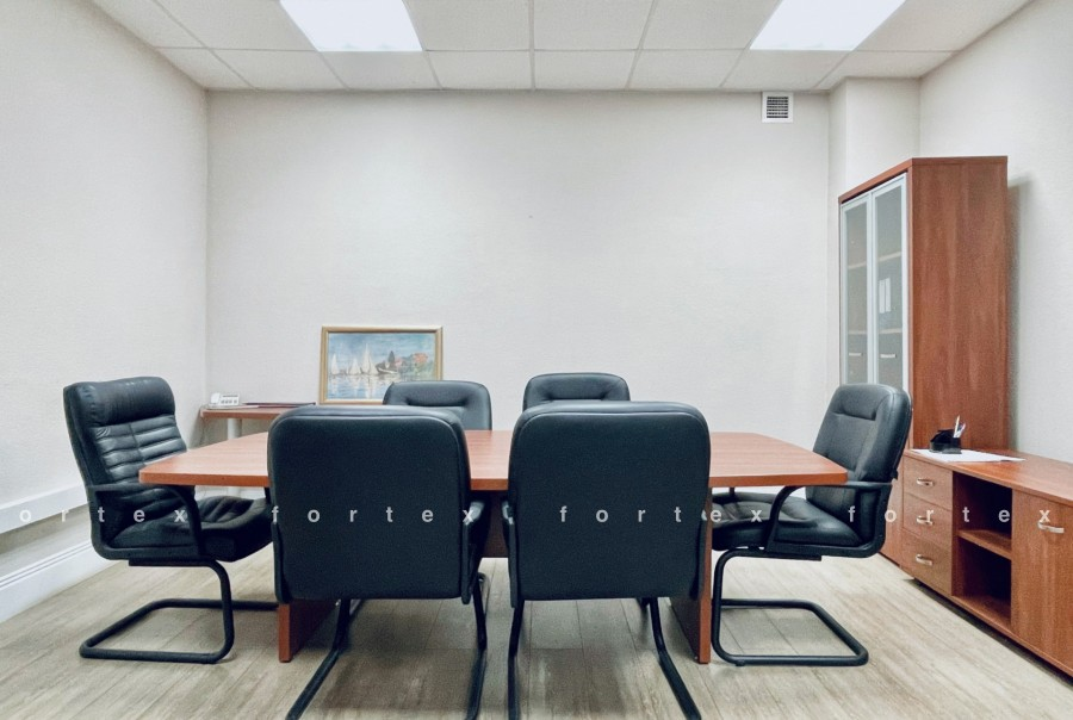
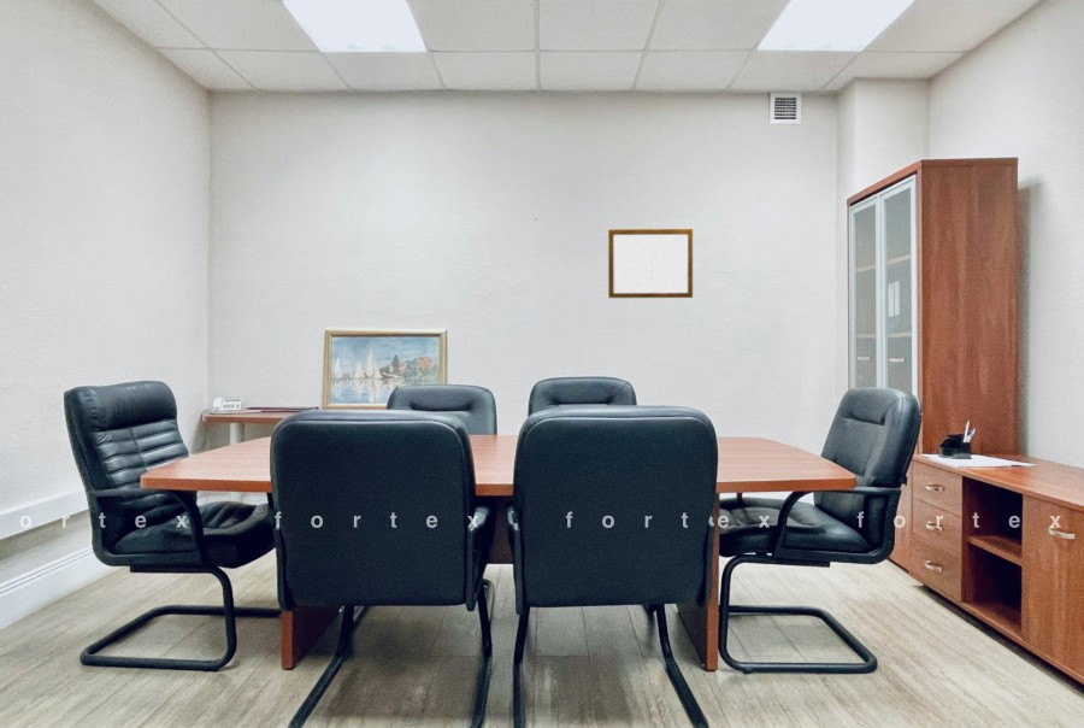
+ writing board [607,228,694,299]
